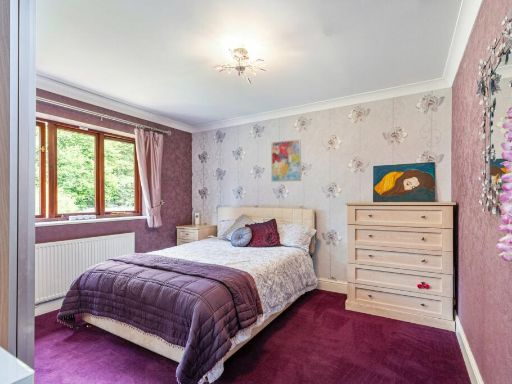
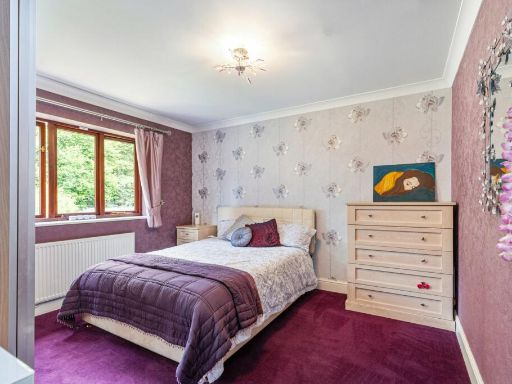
- wall art [270,138,302,183]
